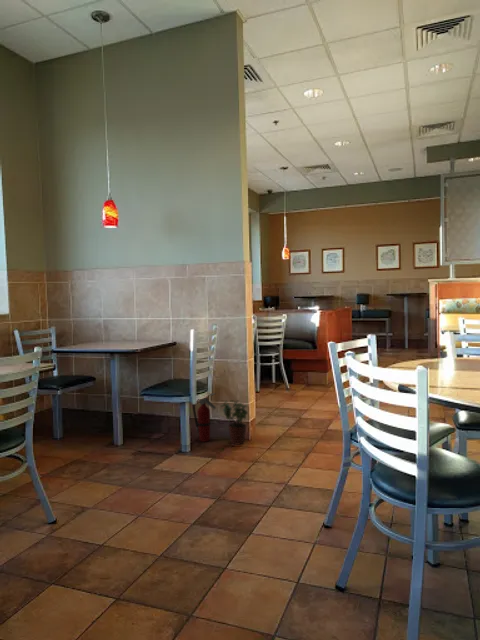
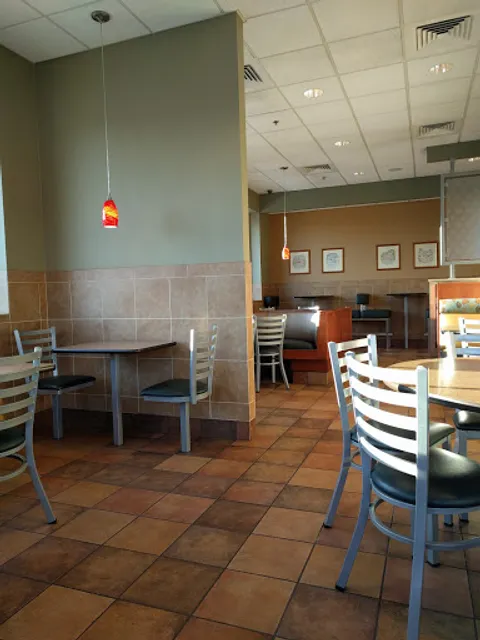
- fire extinguisher [192,392,217,443]
- potted plant [219,399,249,446]
